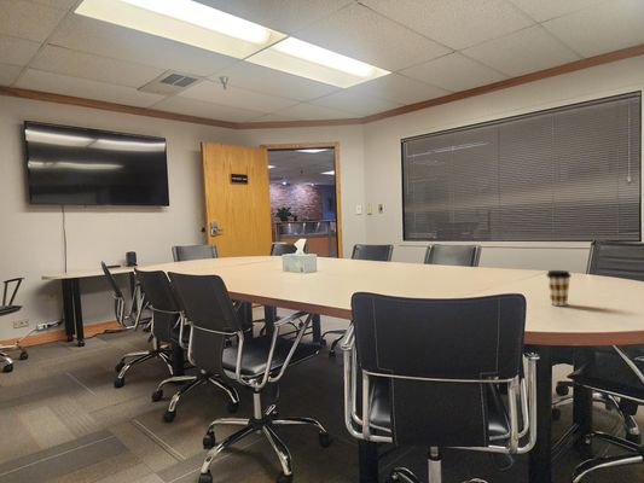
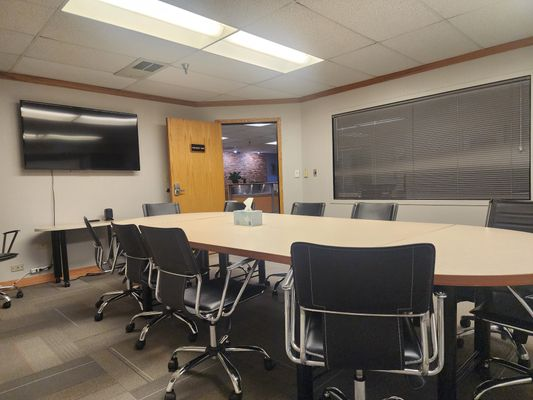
- coffee cup [545,269,572,307]
